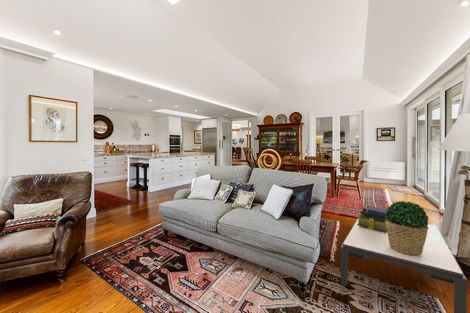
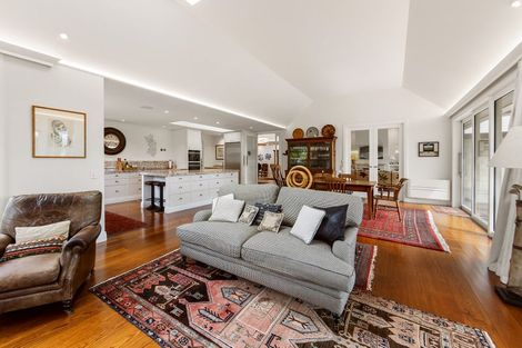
- stack of books [356,204,387,233]
- potted plant [385,200,430,255]
- coffee table [339,218,468,313]
